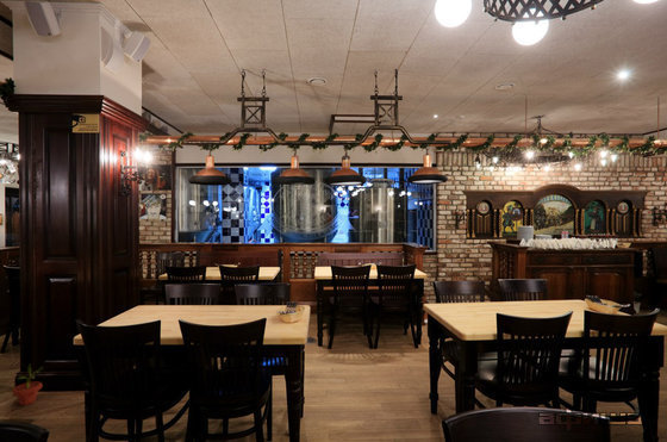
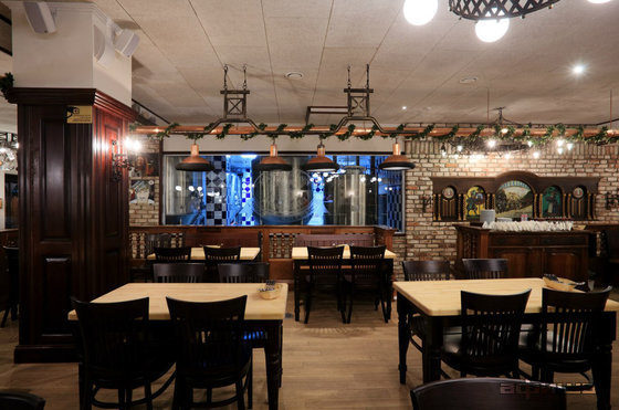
- potted plant [11,365,45,406]
